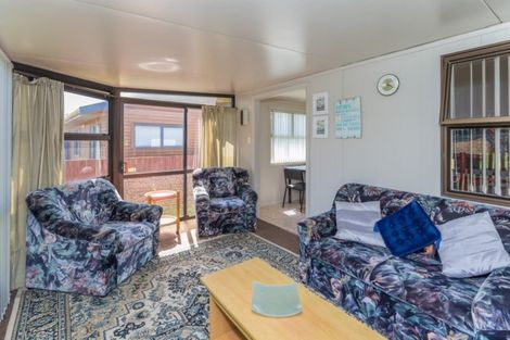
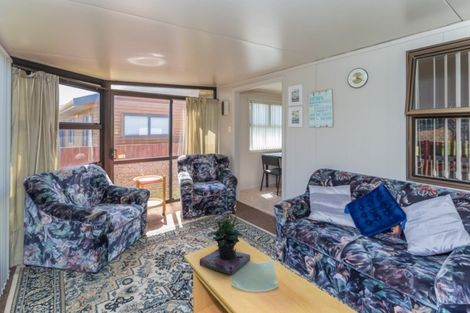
+ potted flower [199,210,251,276]
